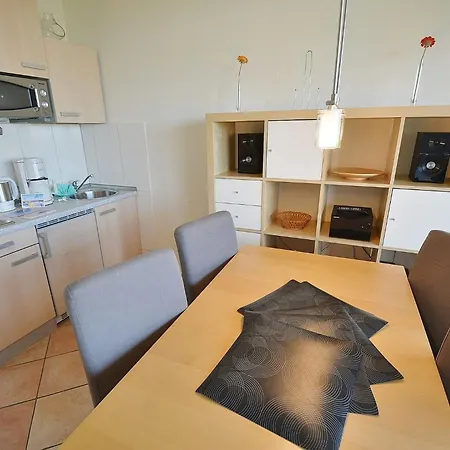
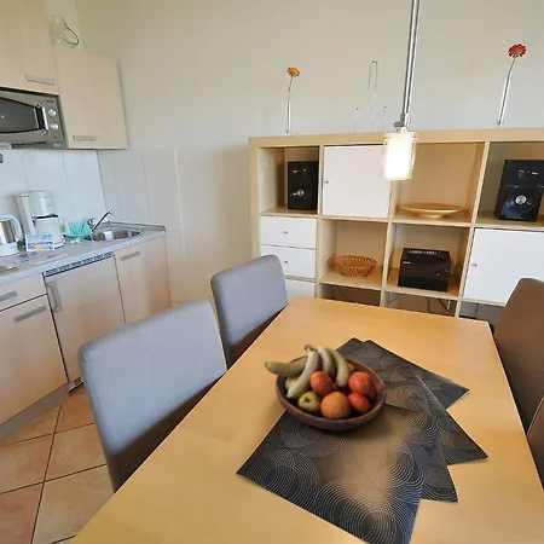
+ fruit bowl [264,343,388,432]
